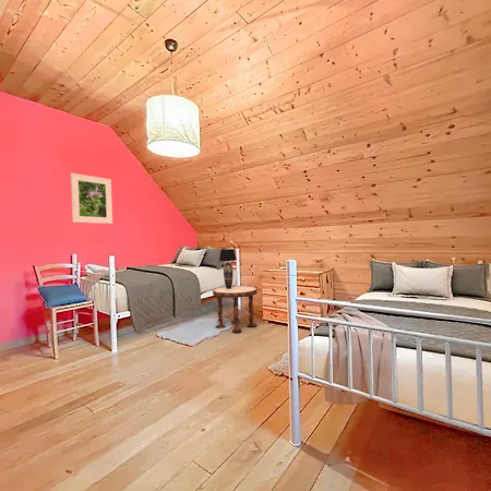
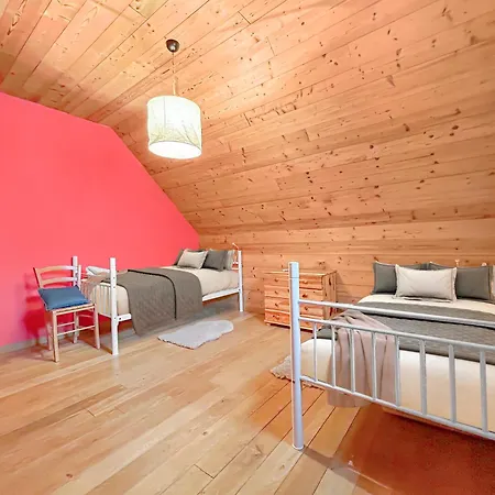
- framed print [70,172,113,225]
- table lamp [218,248,238,289]
- side table [212,285,259,334]
